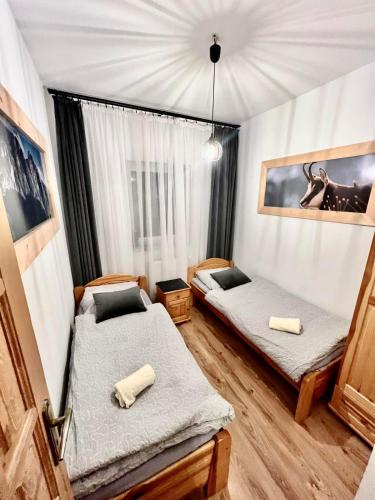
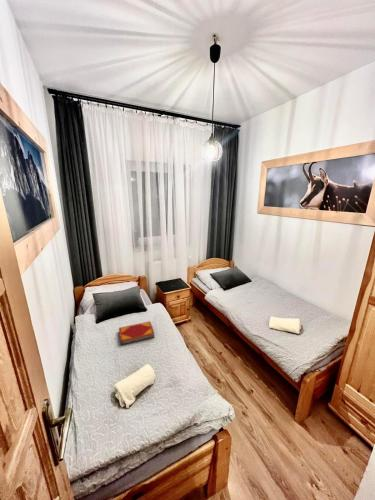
+ hardback book [118,320,156,346]
